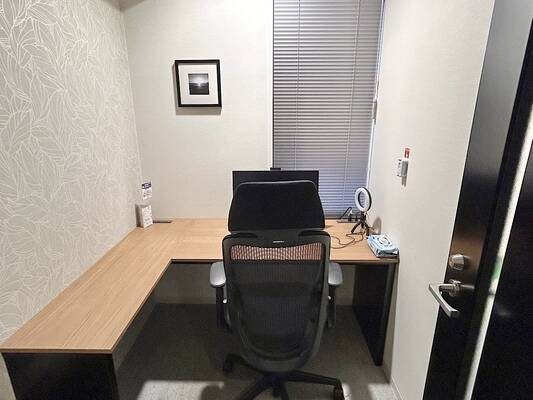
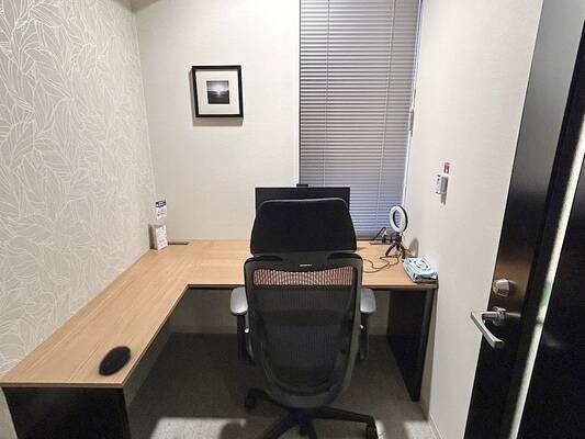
+ computer mouse [98,345,132,375]
